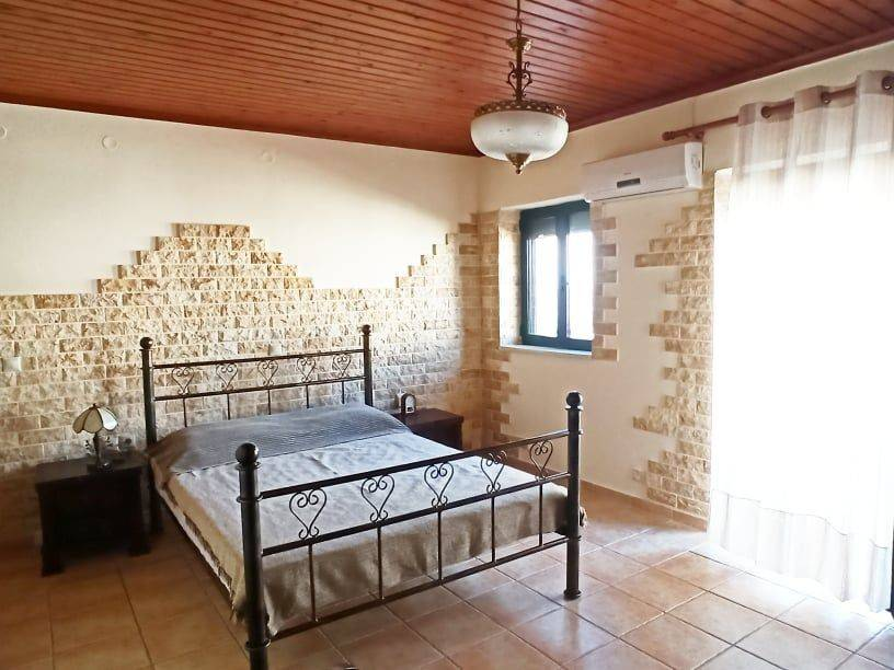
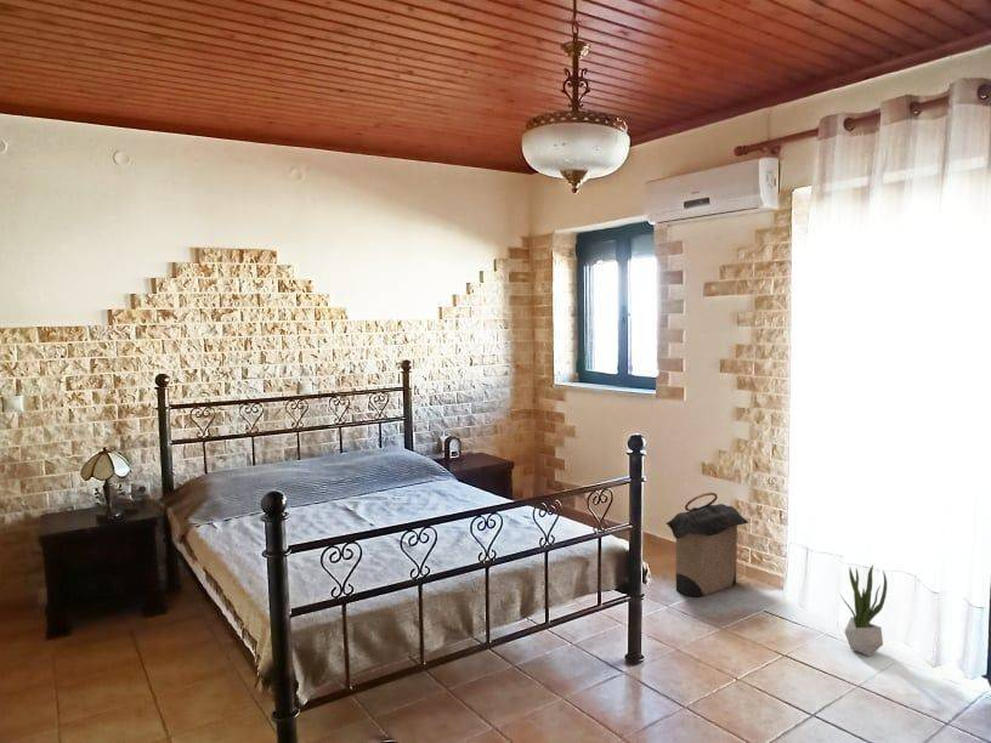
+ potted plant [839,563,888,658]
+ laundry hamper [666,492,751,599]
